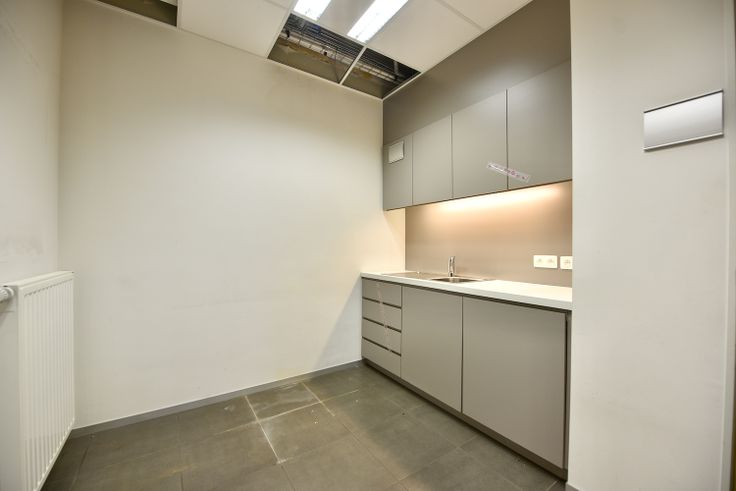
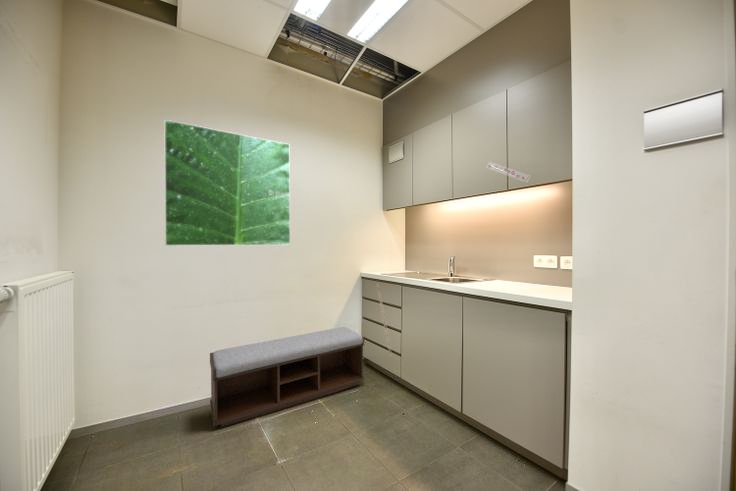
+ bench [209,326,365,428]
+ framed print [163,118,291,247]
